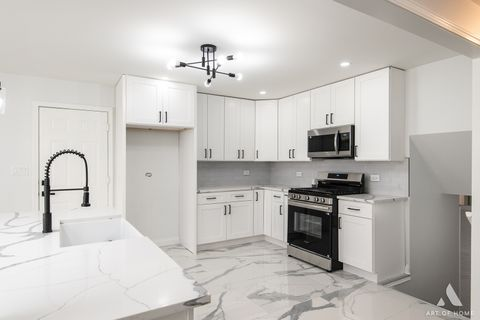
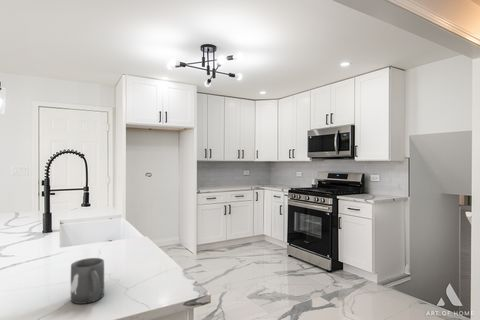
+ mug [70,257,105,305]
